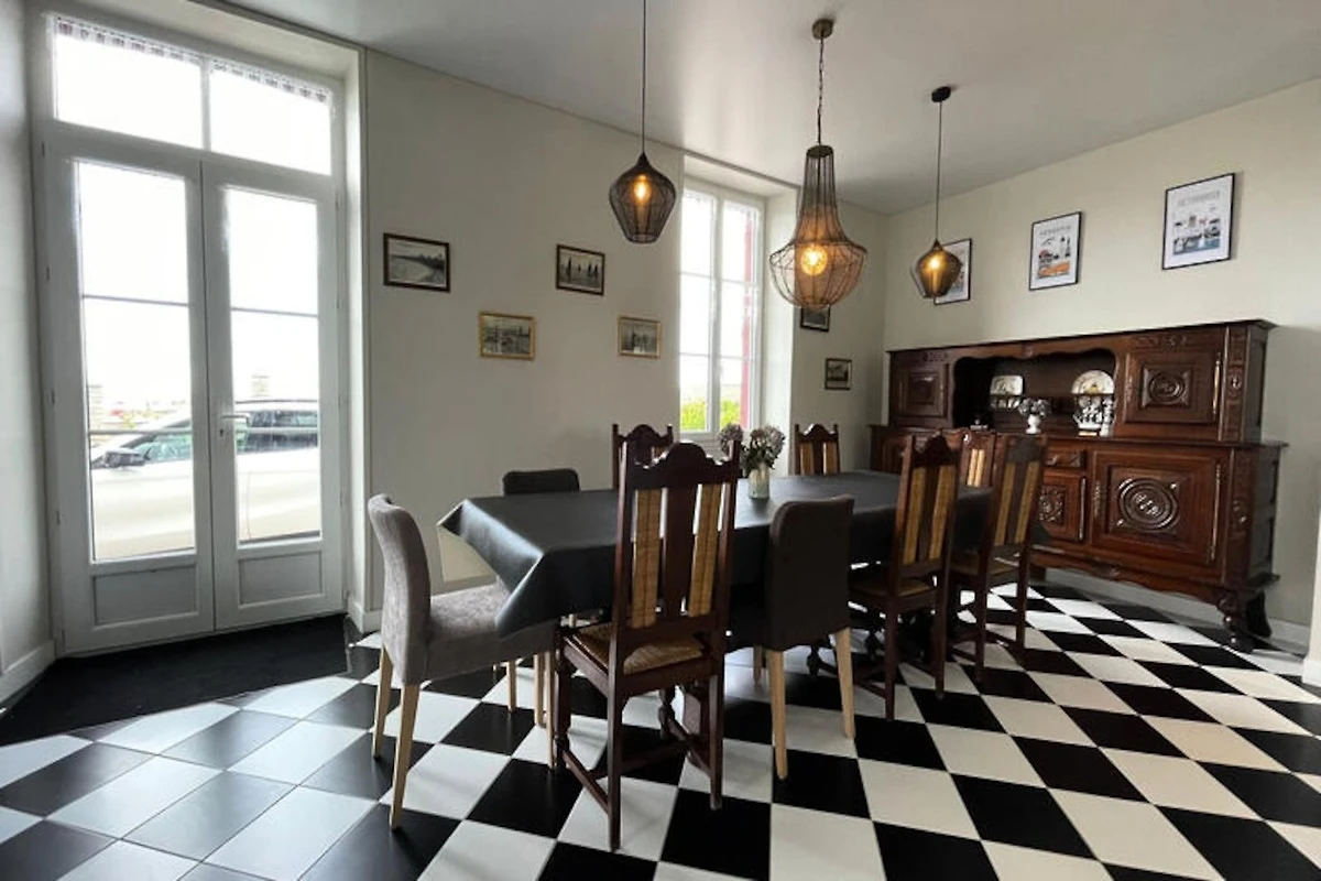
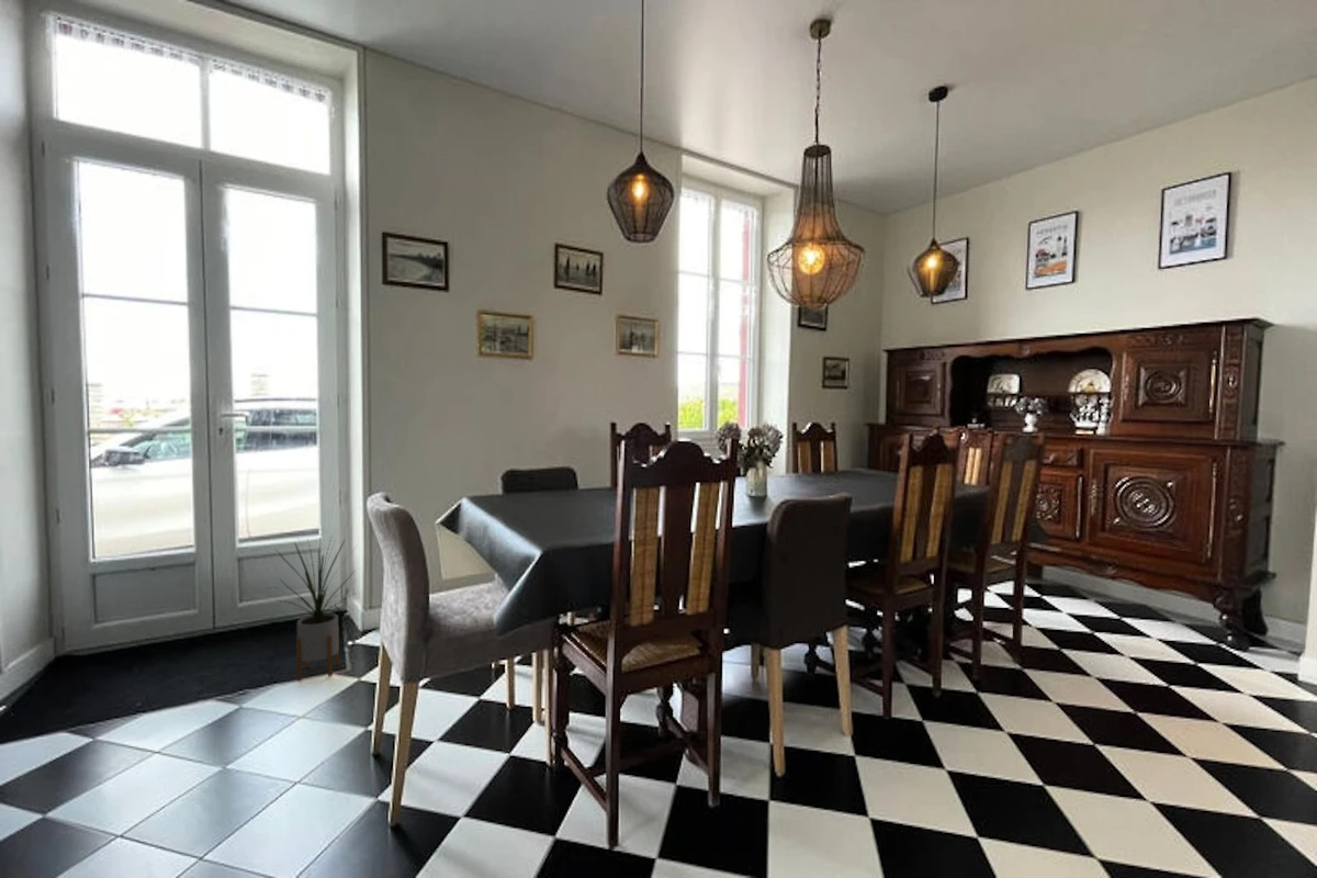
+ house plant [273,536,358,680]
